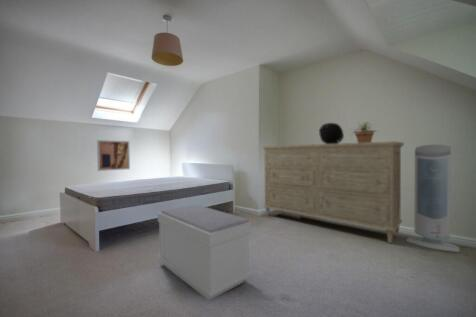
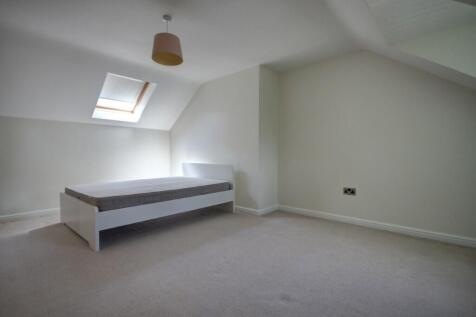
- potted plant [350,121,380,143]
- air purifier [405,144,461,253]
- wall art [96,139,131,172]
- bench [157,204,252,301]
- dresser [261,140,405,244]
- decorative sphere [318,122,345,144]
